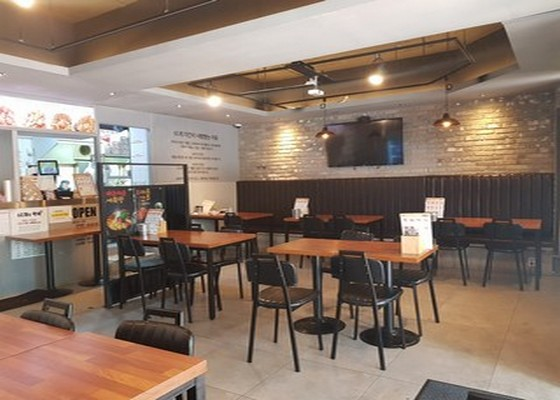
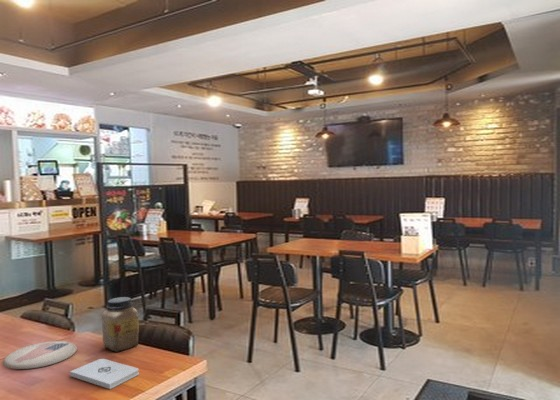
+ notepad [69,358,140,390]
+ plate [2,340,78,370]
+ jar [101,296,140,353]
